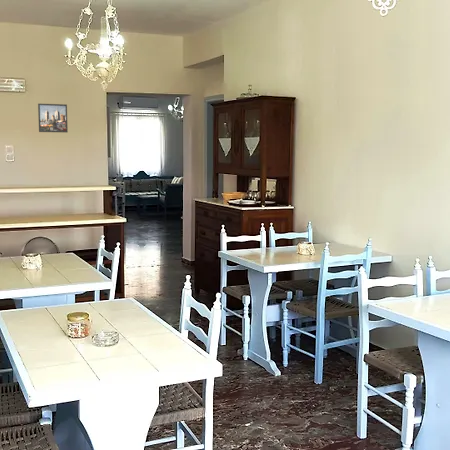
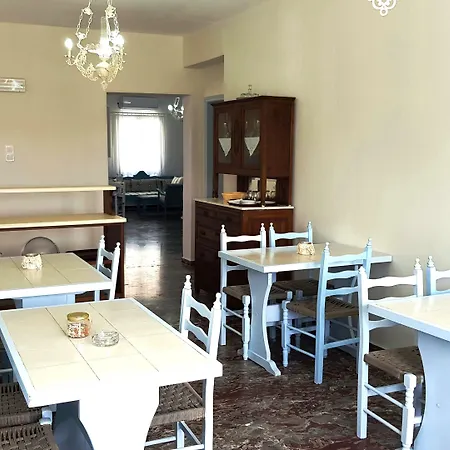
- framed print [37,103,69,133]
